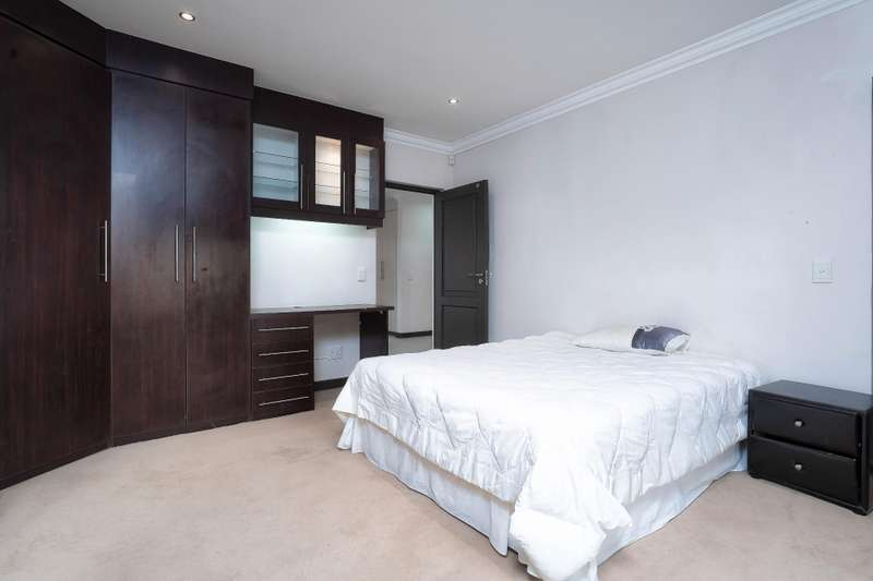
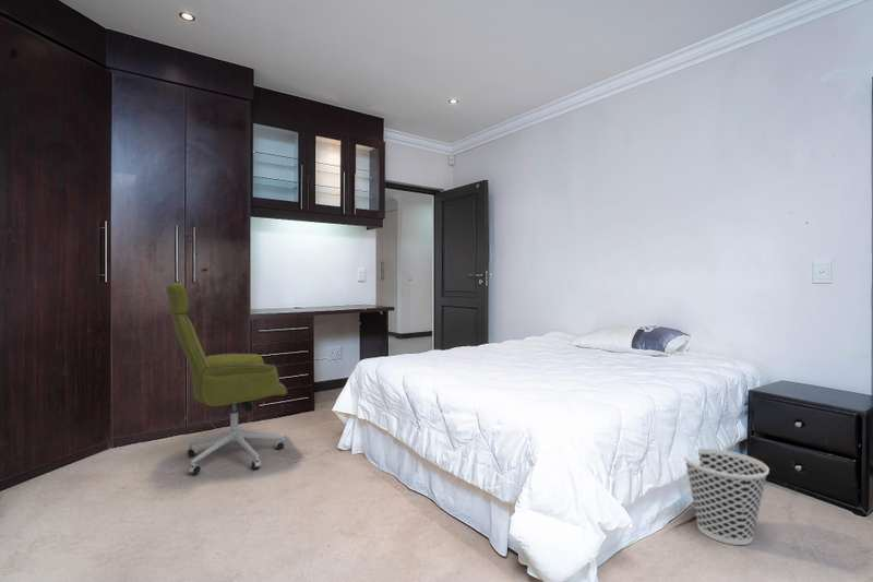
+ office chair [165,282,289,475]
+ wastebasket [683,448,770,546]
